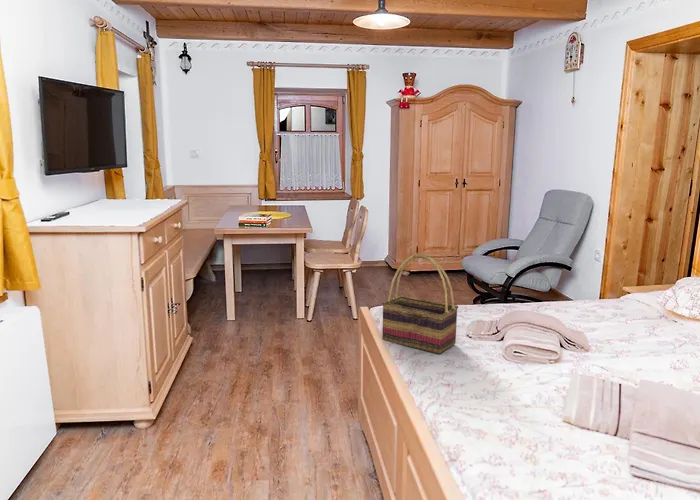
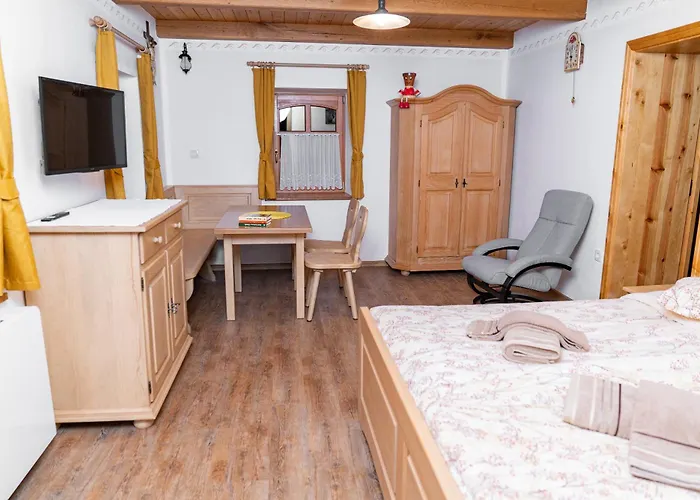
- woven basket [381,253,459,355]
